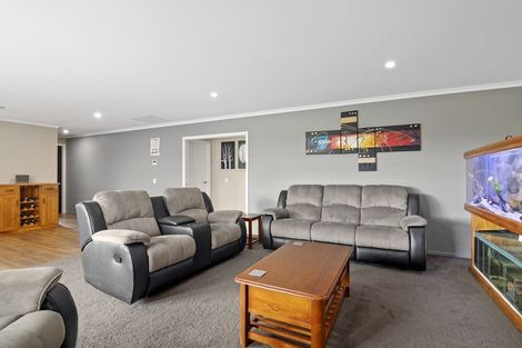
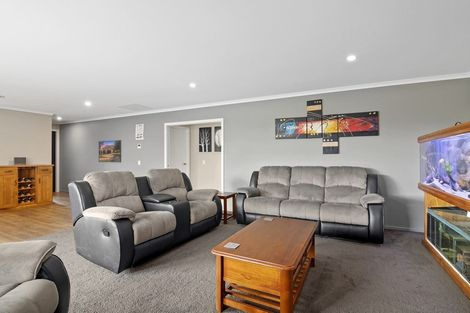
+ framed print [98,139,122,163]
